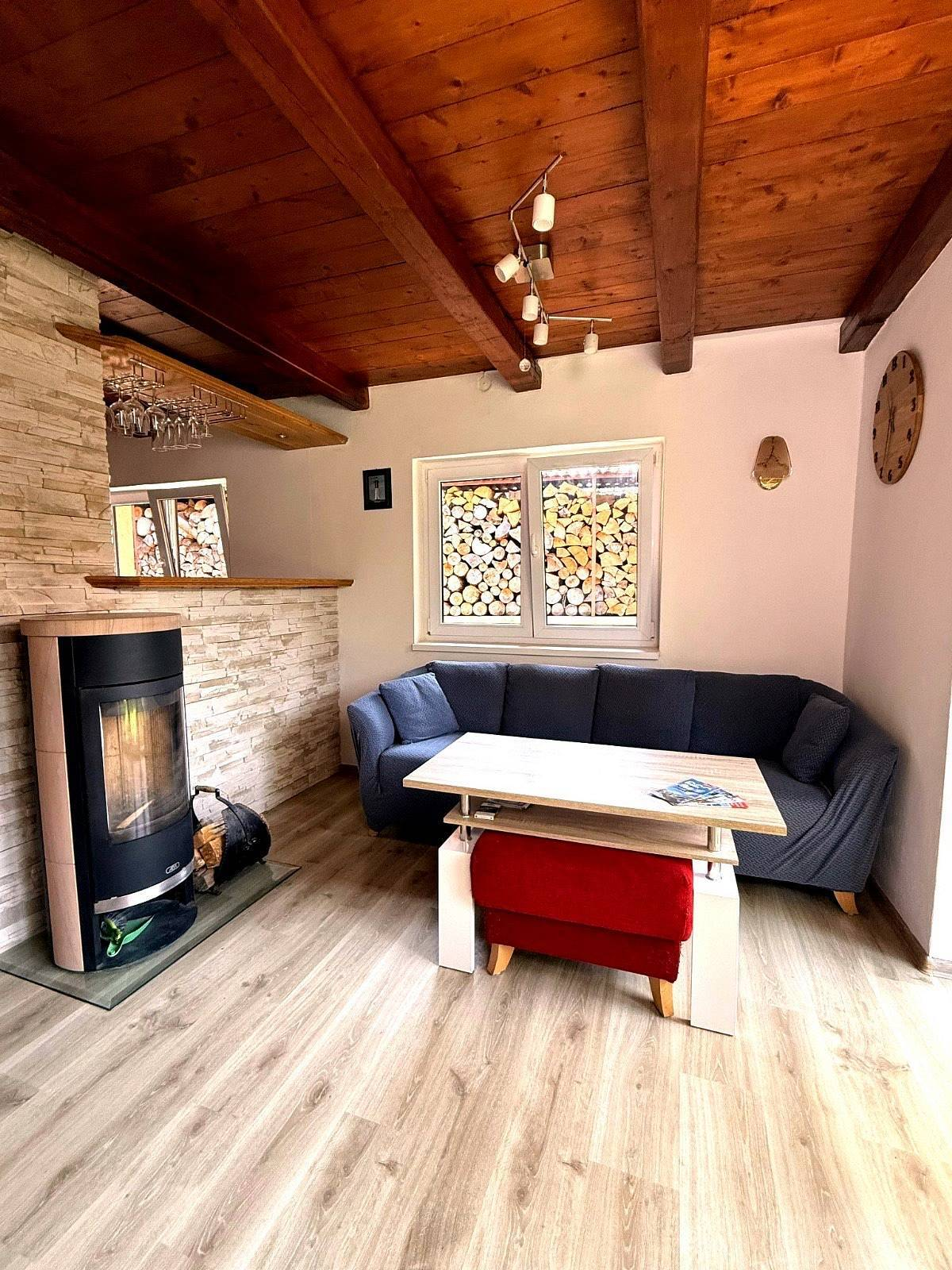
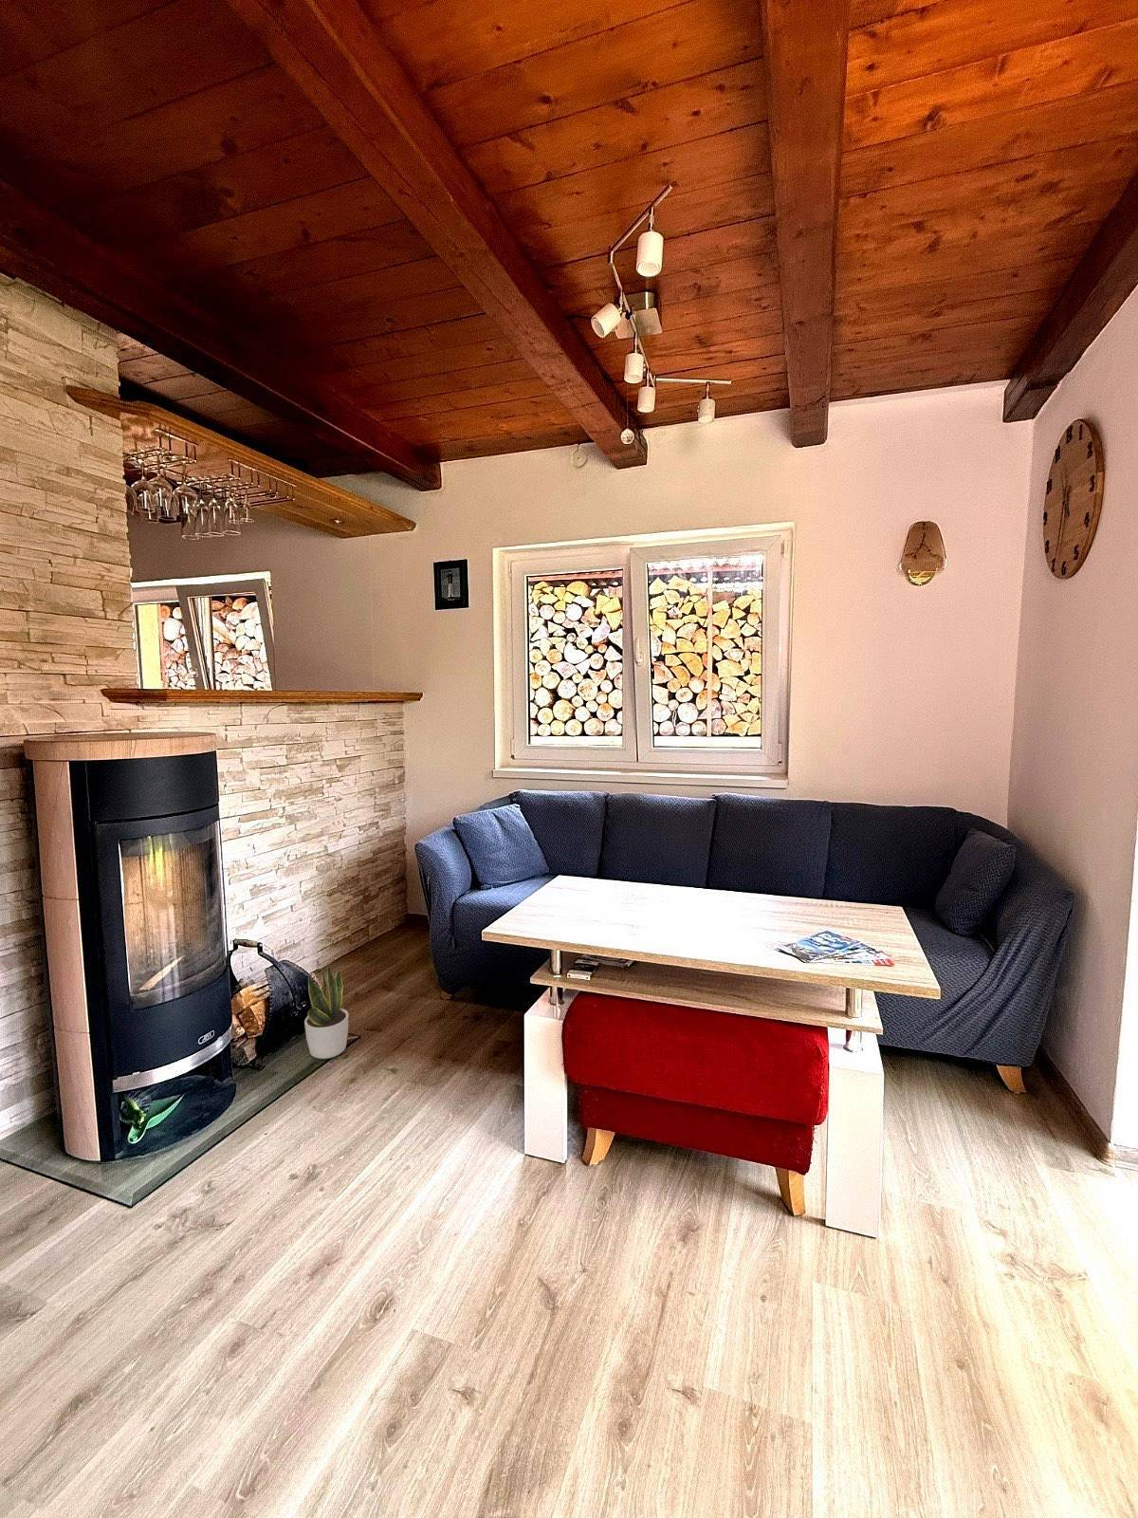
+ potted plant [304,963,349,1060]
